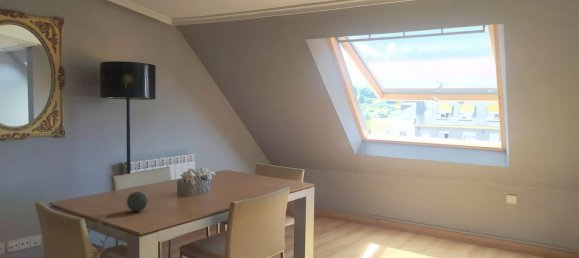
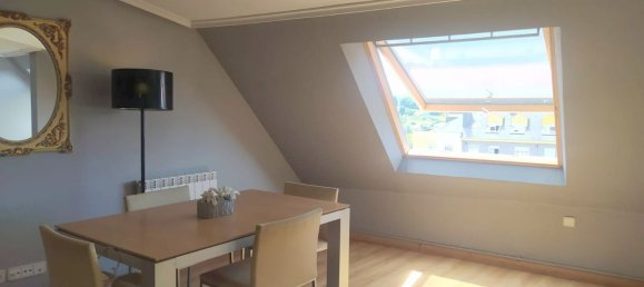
- decorative ball [126,191,149,212]
